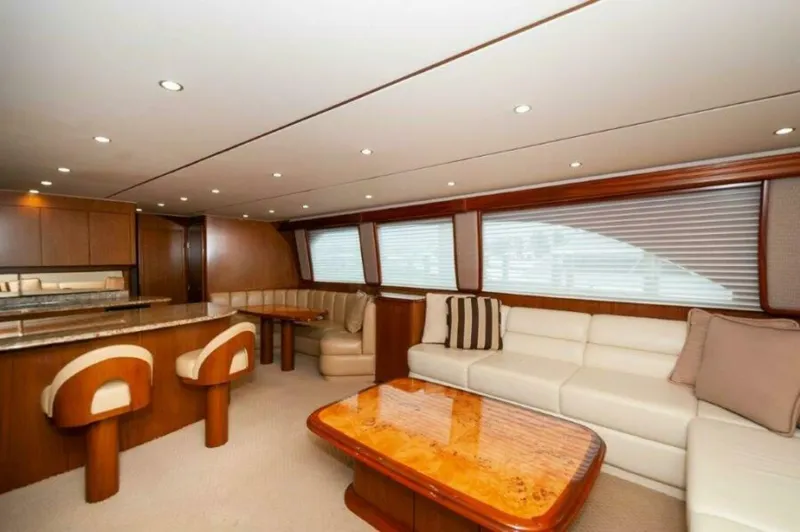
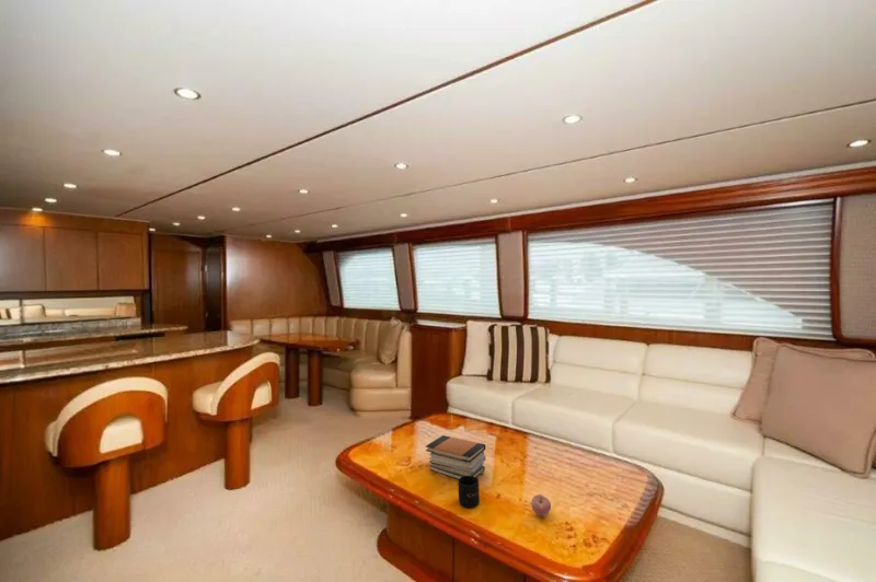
+ mug [457,476,481,509]
+ book stack [425,434,487,480]
+ apple [530,493,552,517]
